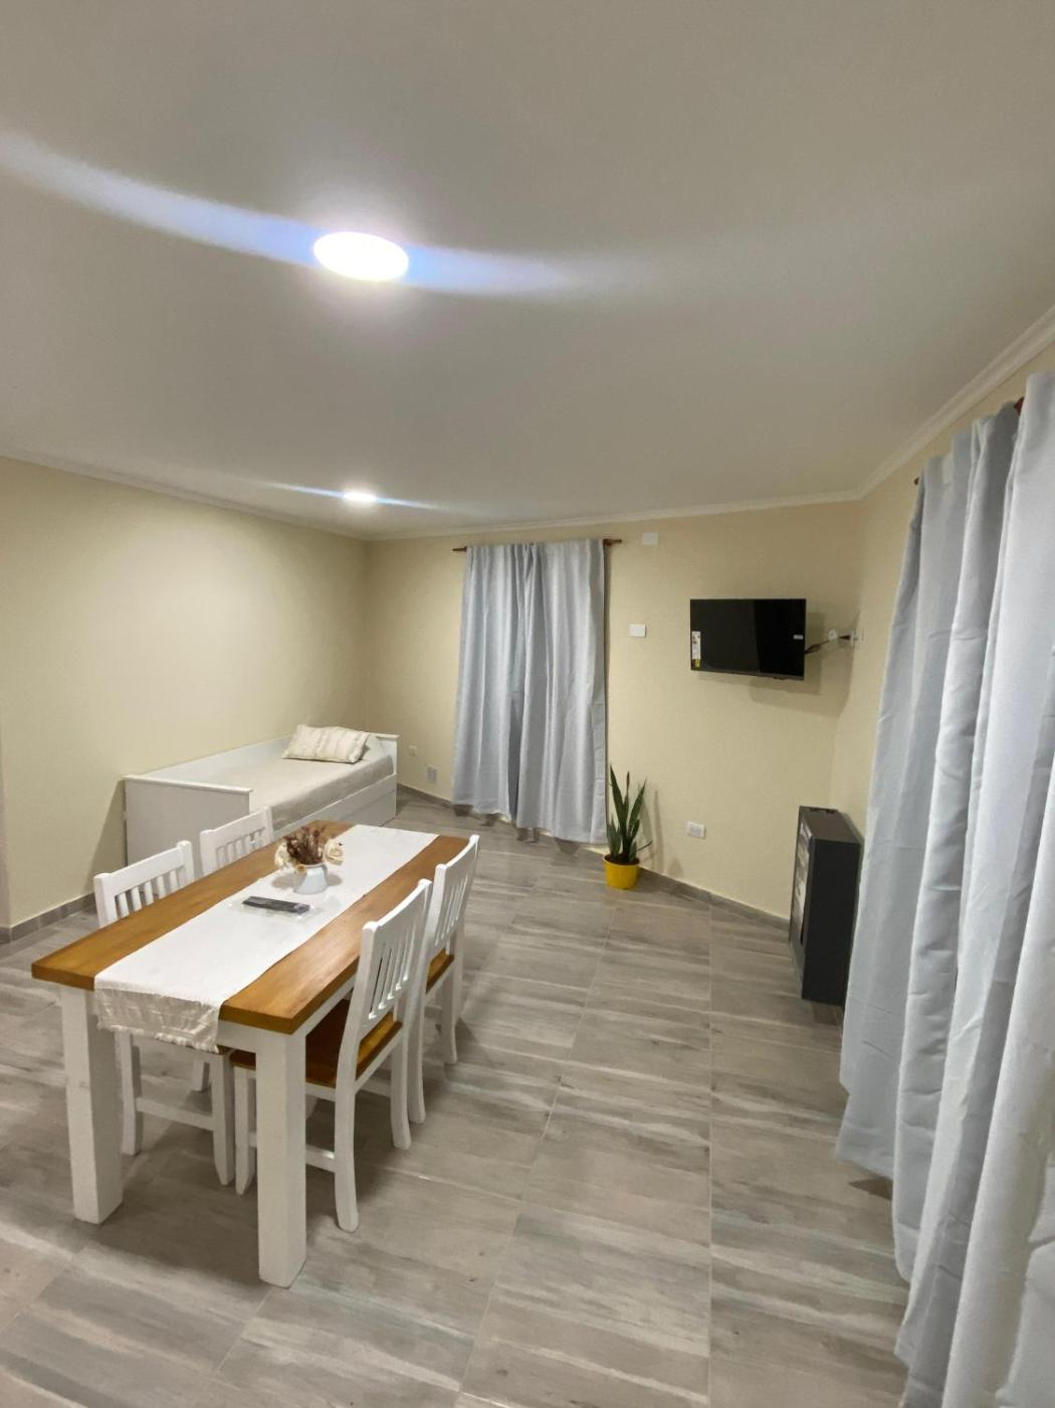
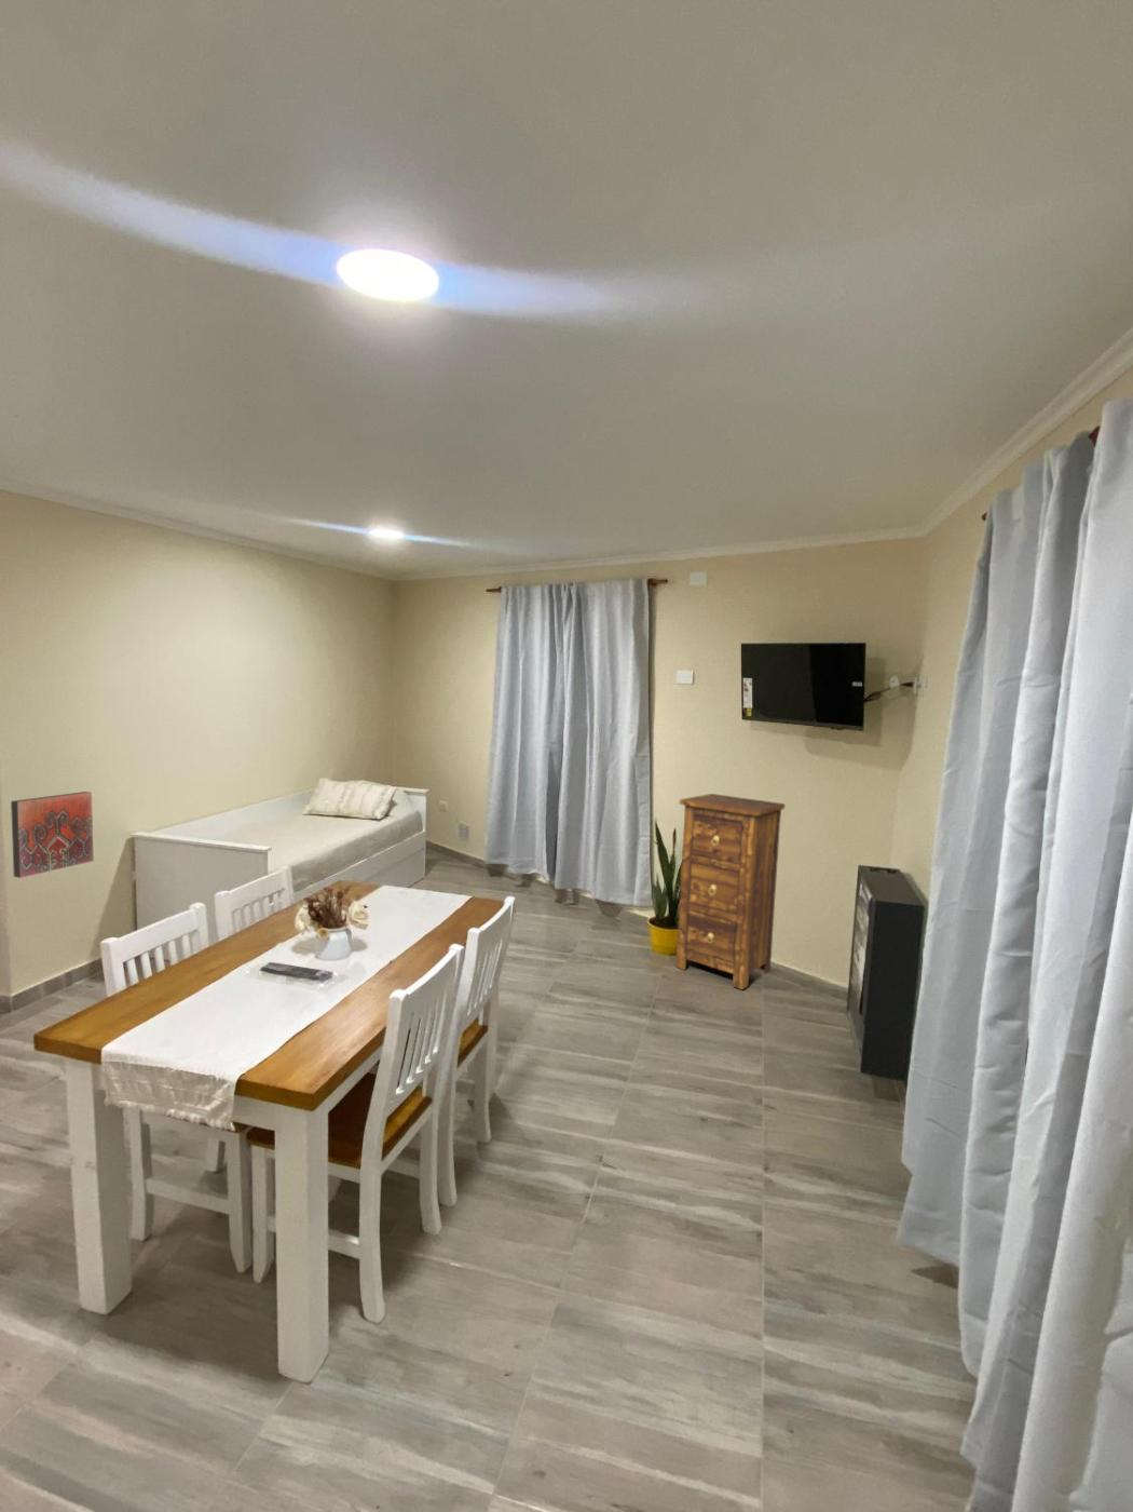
+ decorative tile [10,791,95,879]
+ cabinet [676,793,787,991]
